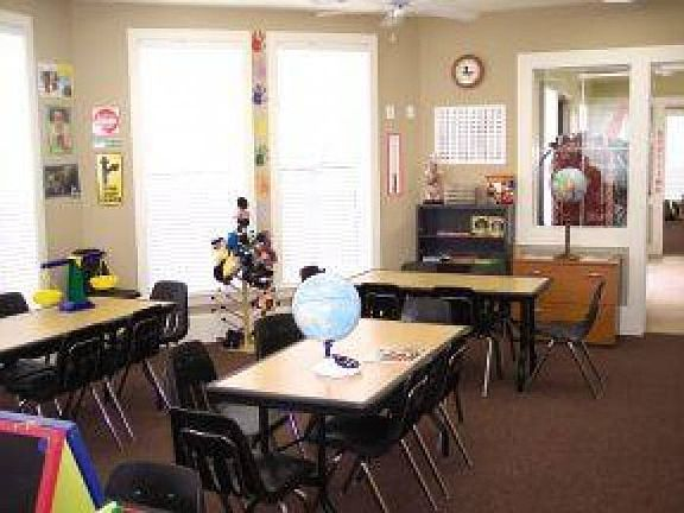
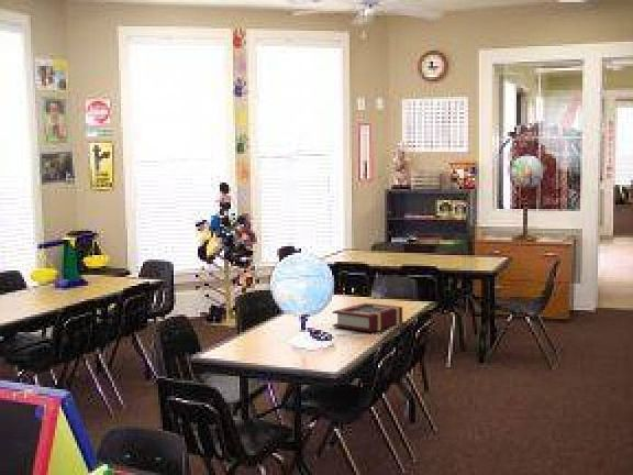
+ book [332,301,403,333]
